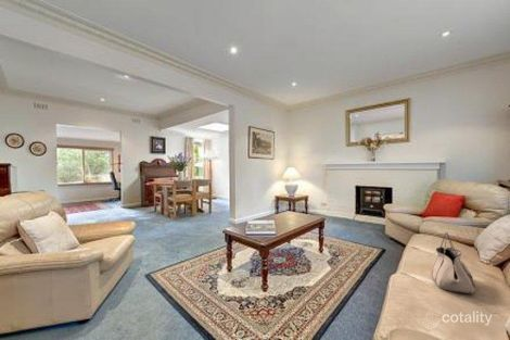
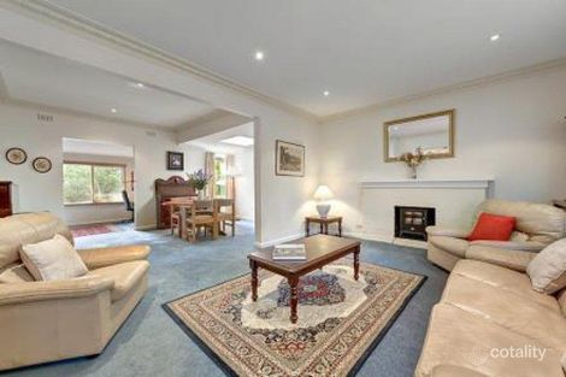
- handbag [431,231,475,294]
